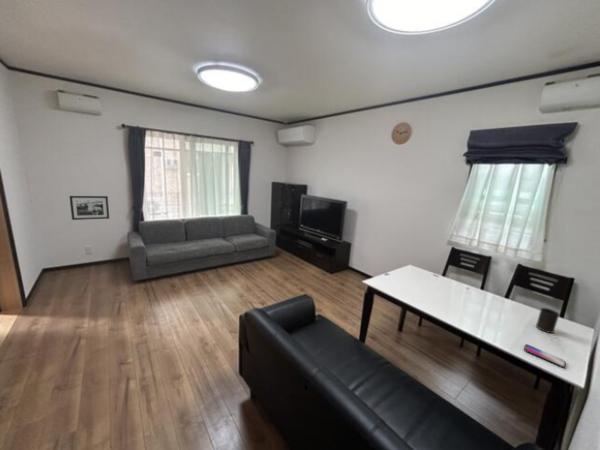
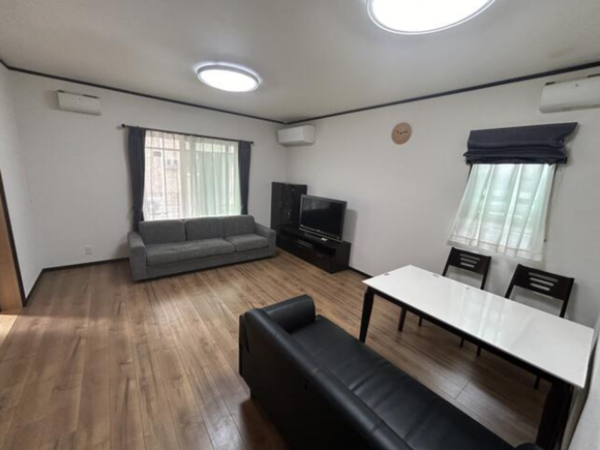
- cup [535,307,560,334]
- picture frame [68,195,110,221]
- smartphone [523,343,566,369]
